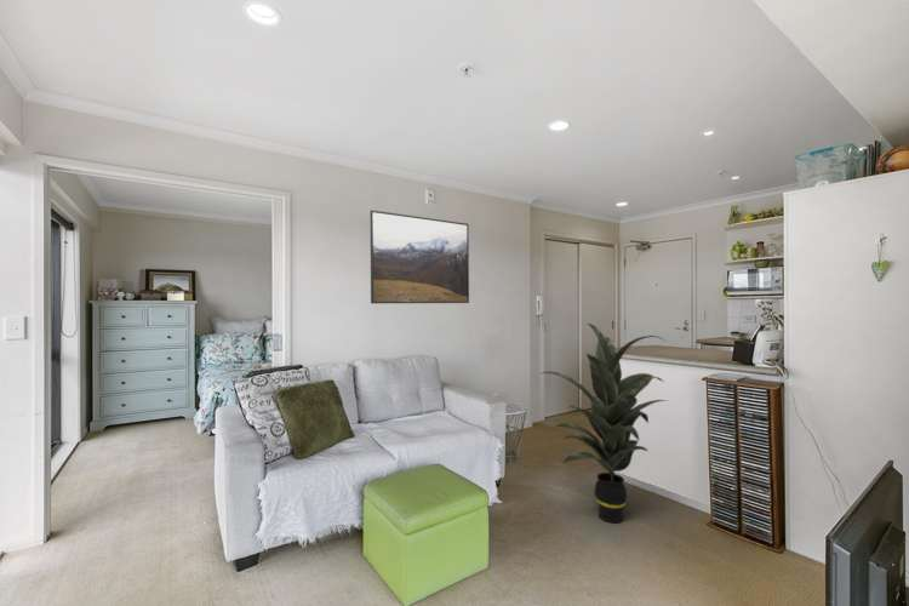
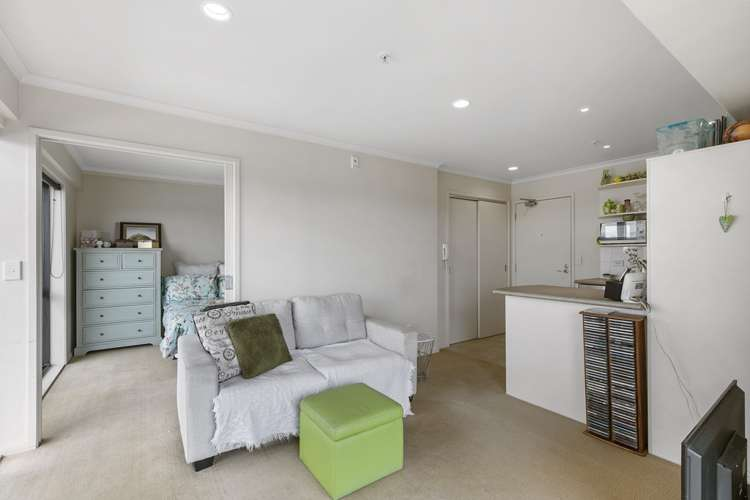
- indoor plant [541,322,670,524]
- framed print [370,210,470,304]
